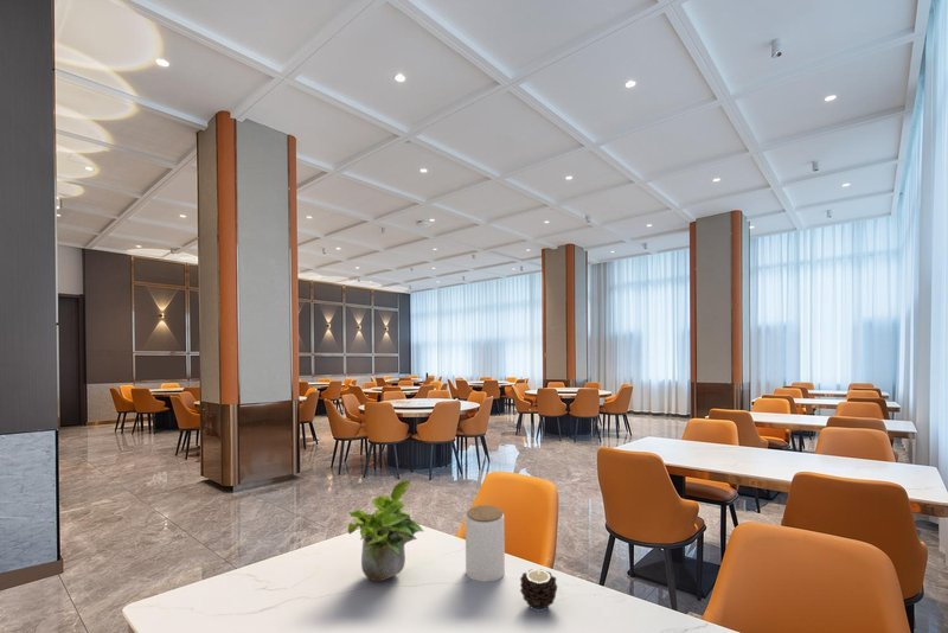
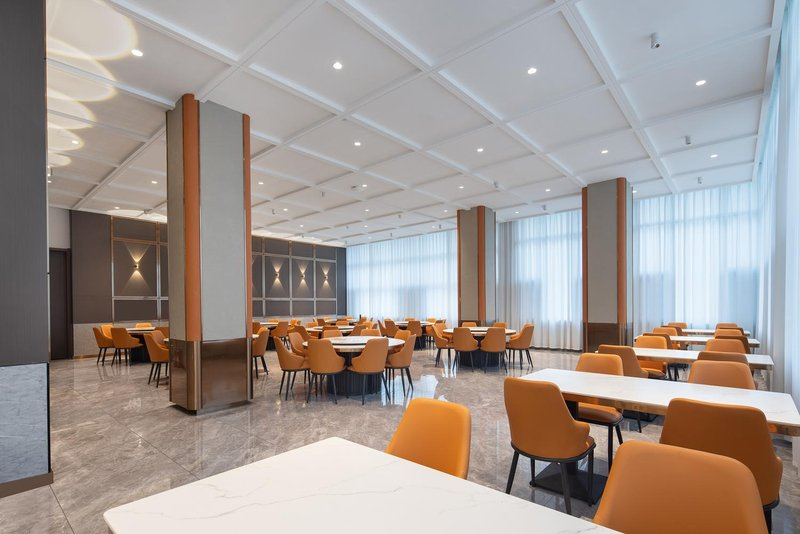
- candle [519,568,558,613]
- potted plant [347,479,424,582]
- jar [465,504,506,582]
